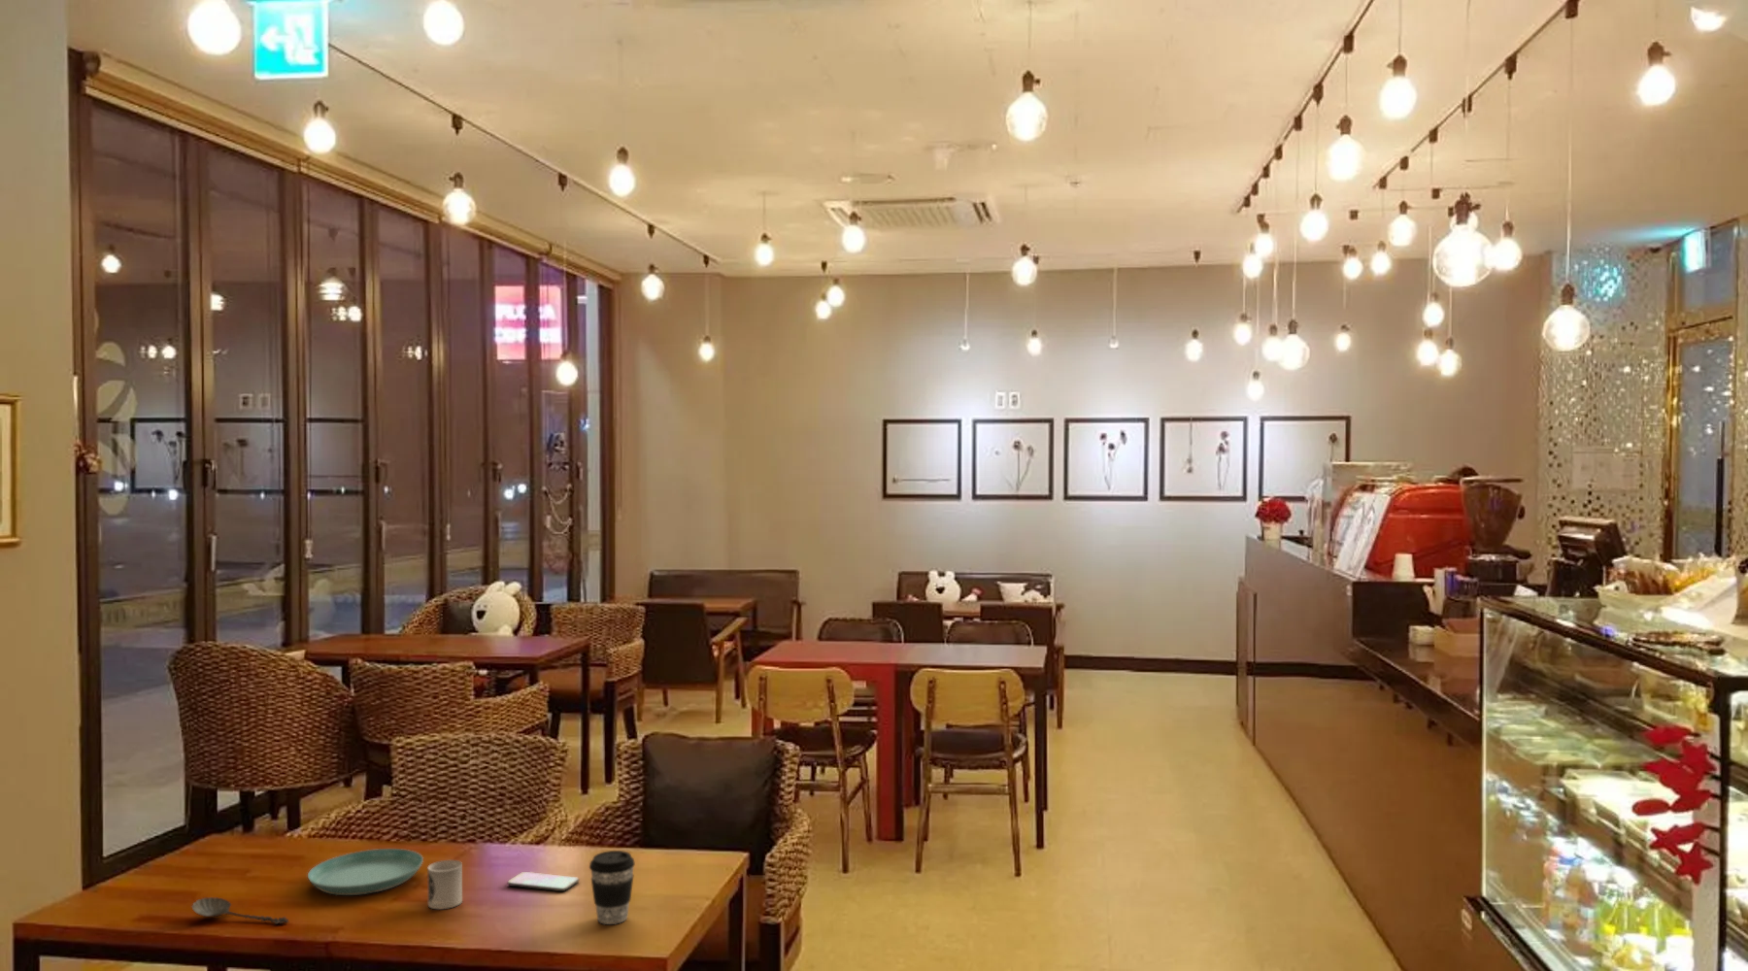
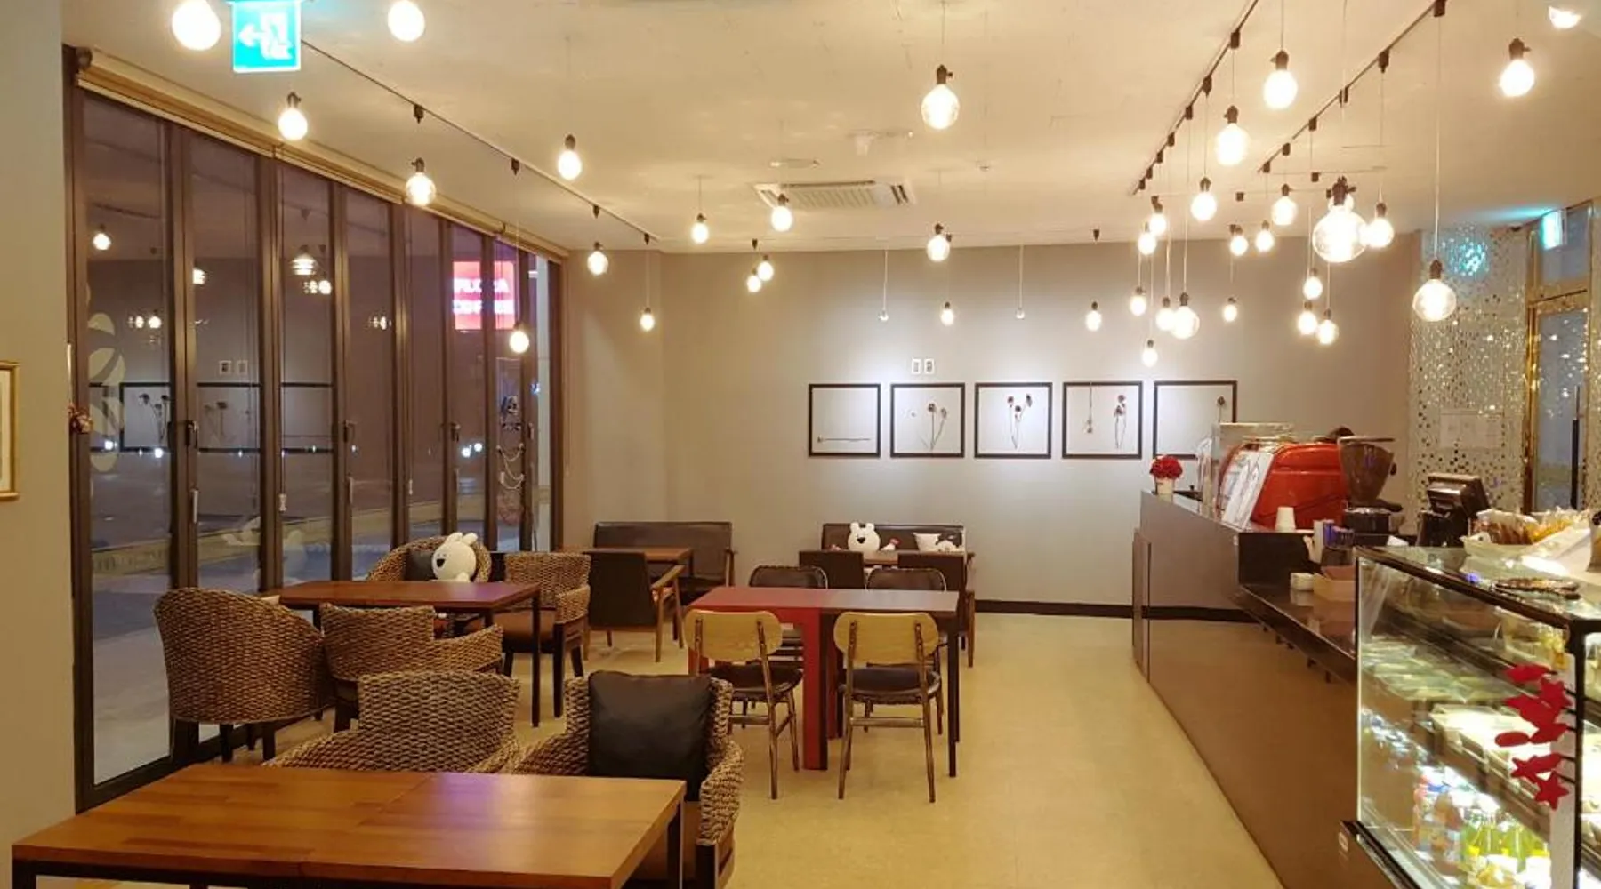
- smartphone [507,871,580,892]
- coffee cup [588,850,636,926]
- saucer [307,848,424,896]
- cup [427,860,463,910]
- spoon [190,896,289,926]
